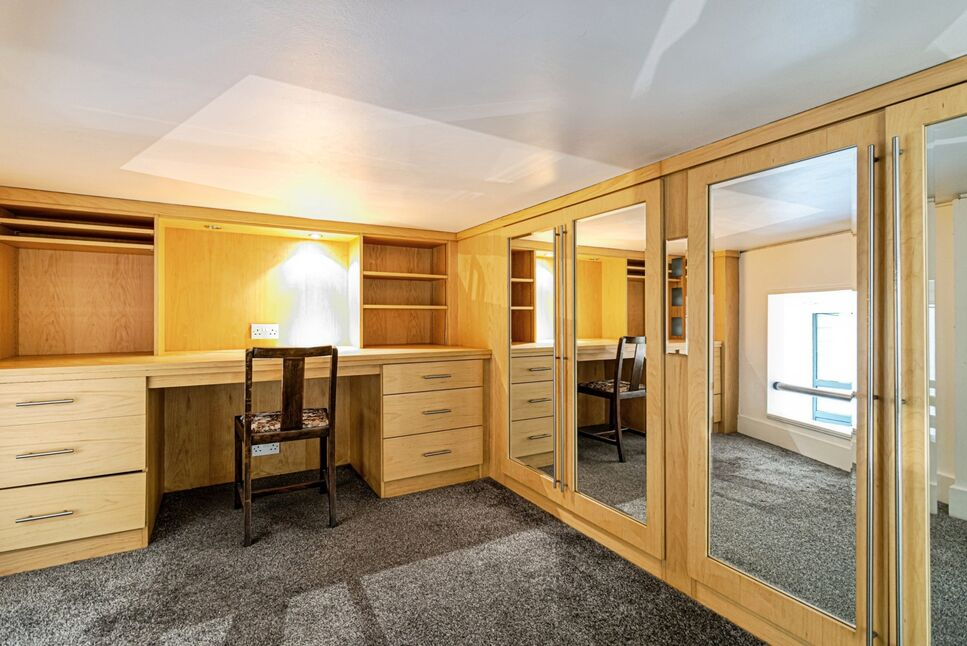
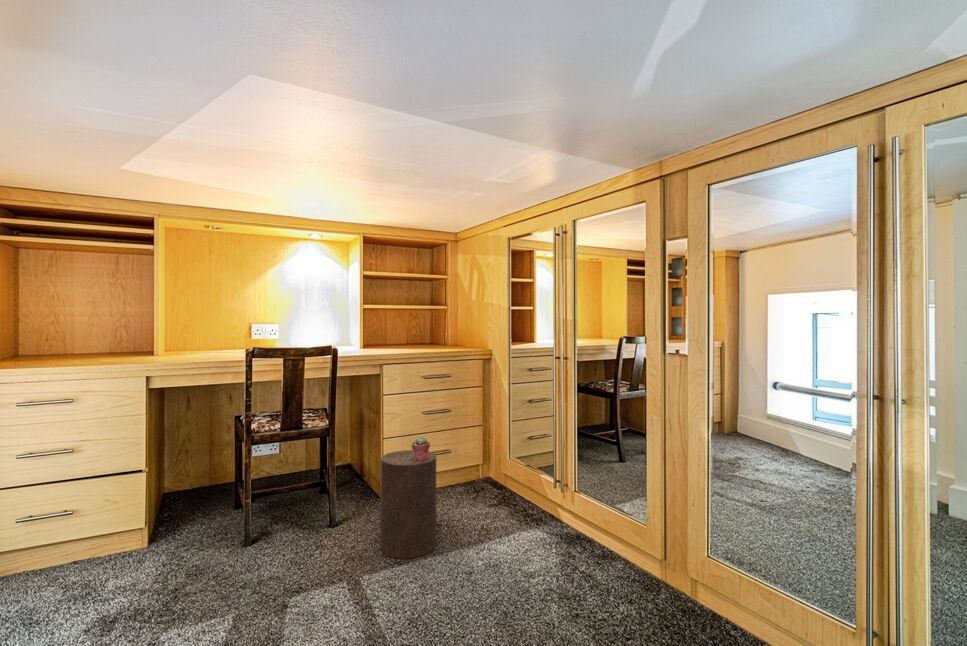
+ stool [379,449,437,560]
+ potted succulent [411,435,431,462]
